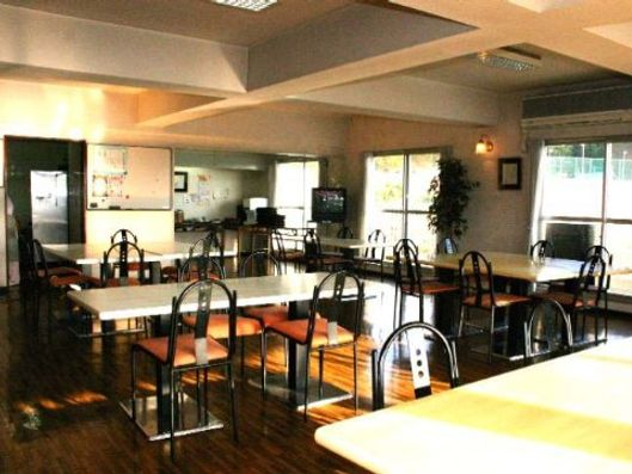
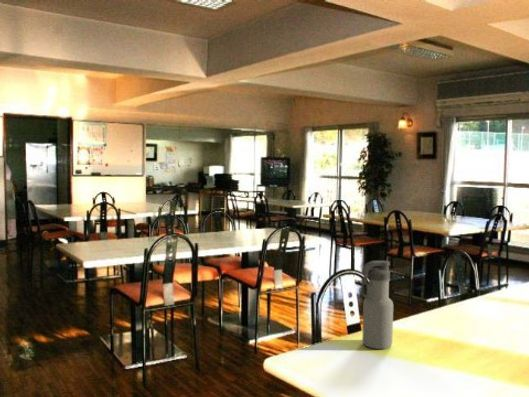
+ water bottle [361,260,394,350]
